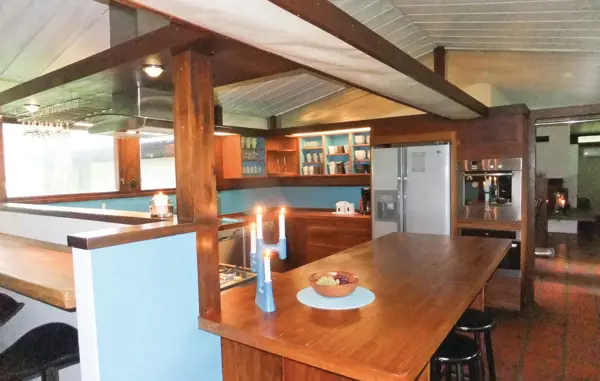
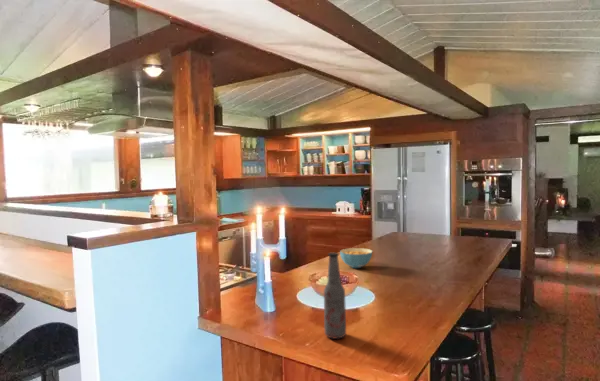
+ cereal bowl [339,247,373,269]
+ bottle [323,252,347,340]
